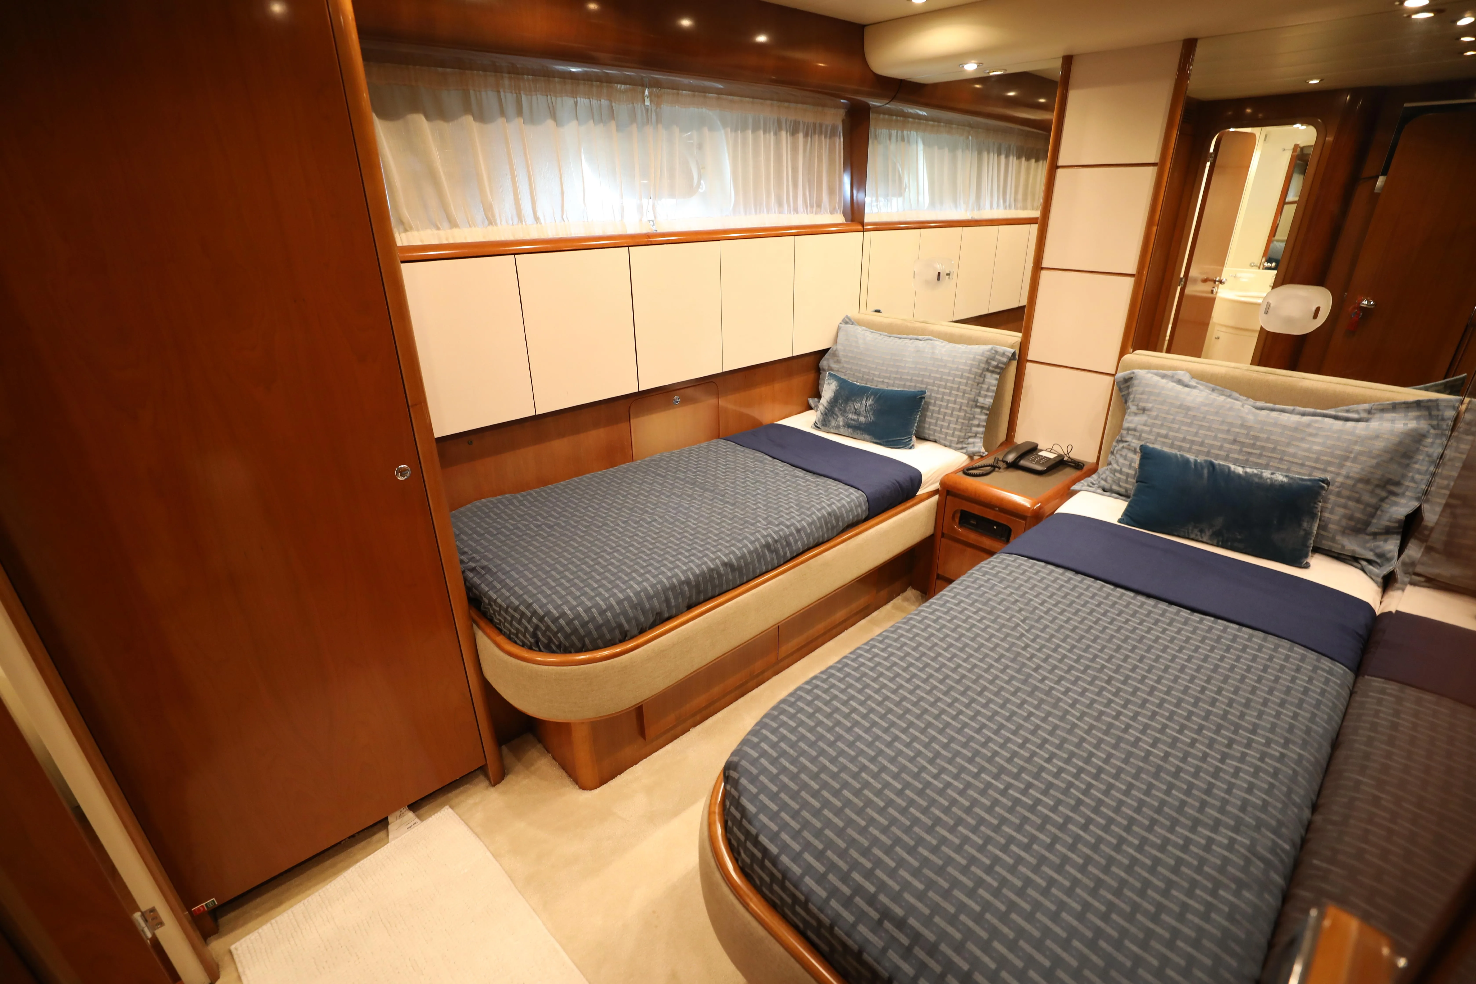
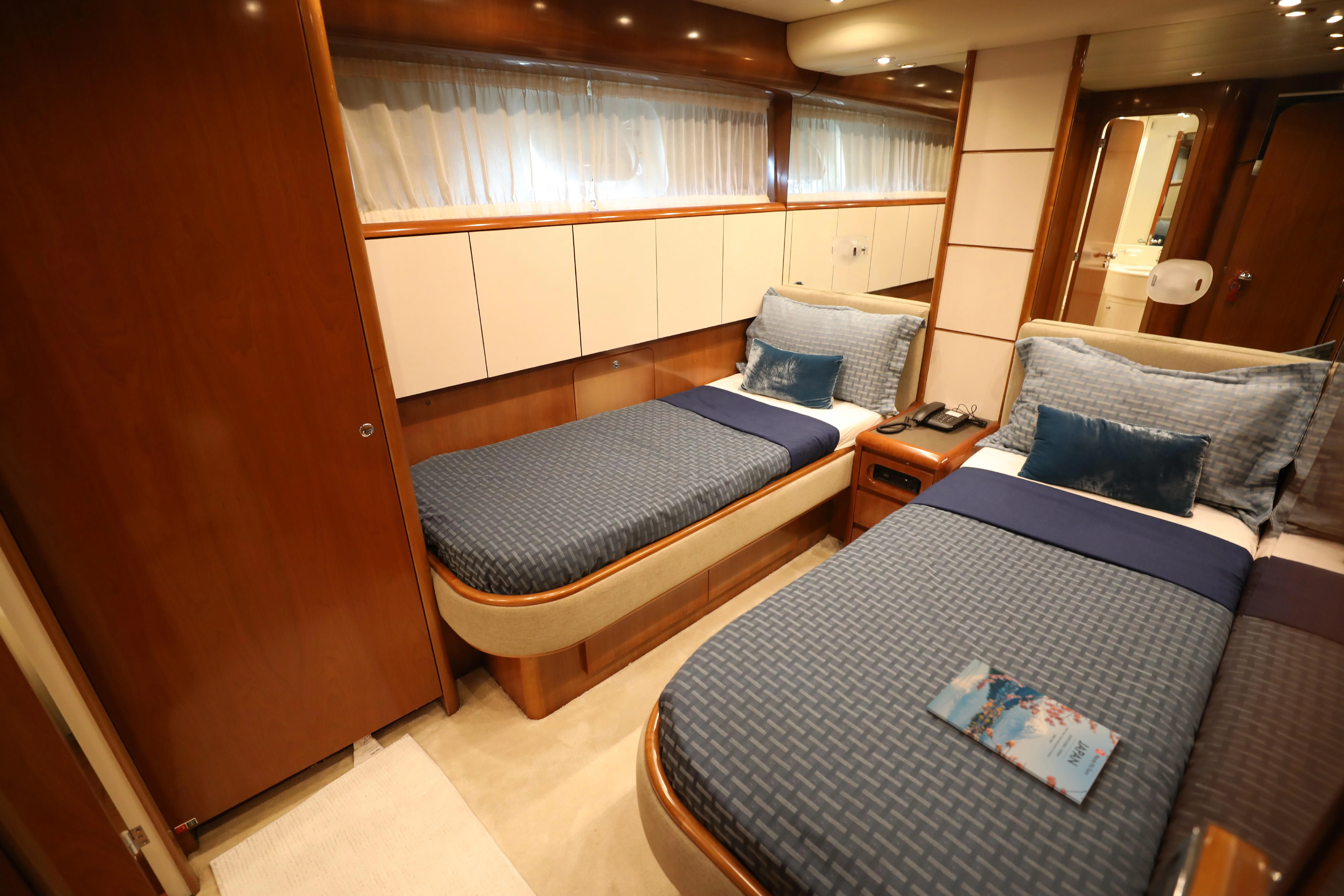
+ magazine [926,658,1122,805]
